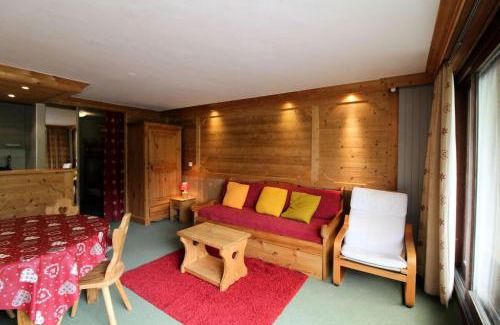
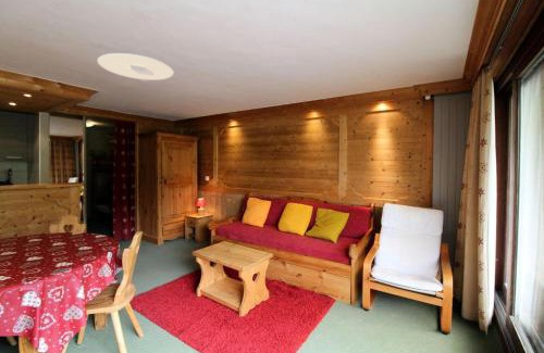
+ ceiling light [97,52,174,81]
